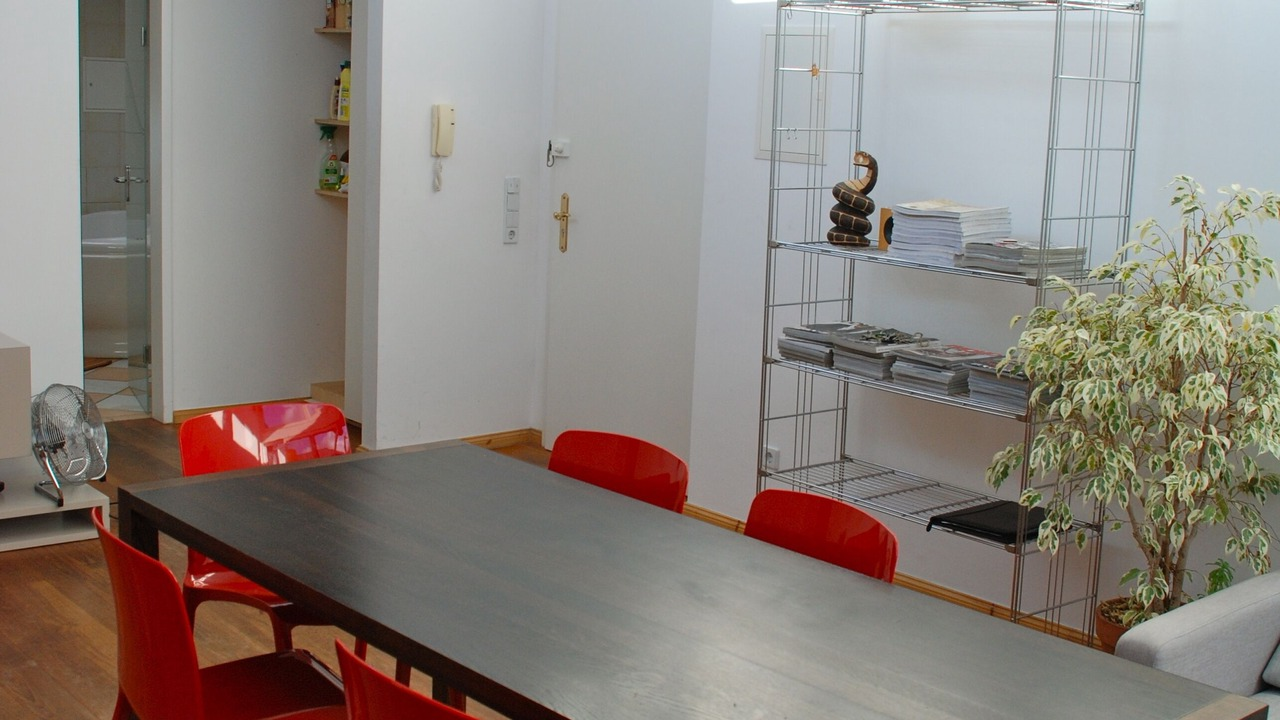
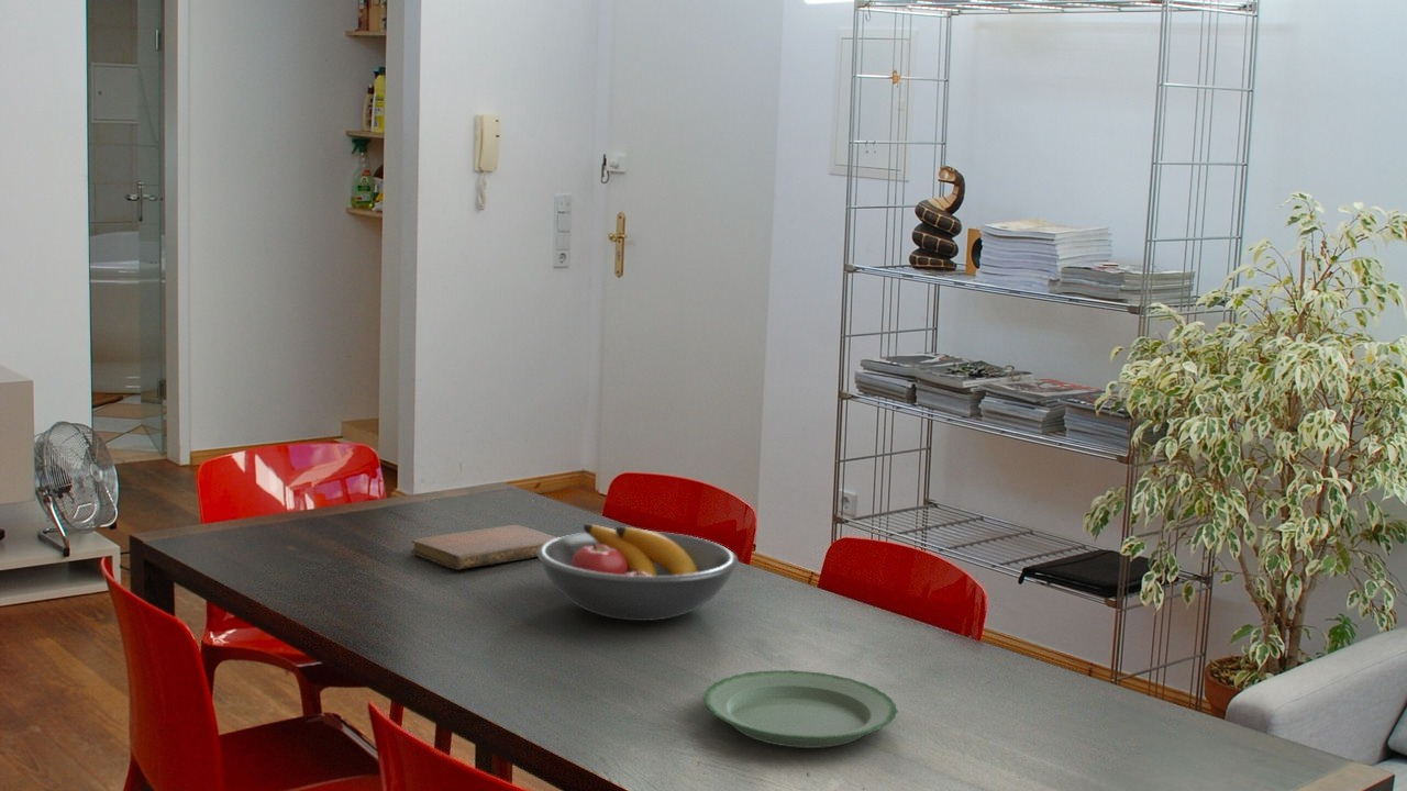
+ notebook [409,524,560,570]
+ fruit bowl [536,523,740,622]
+ plate [702,669,899,749]
